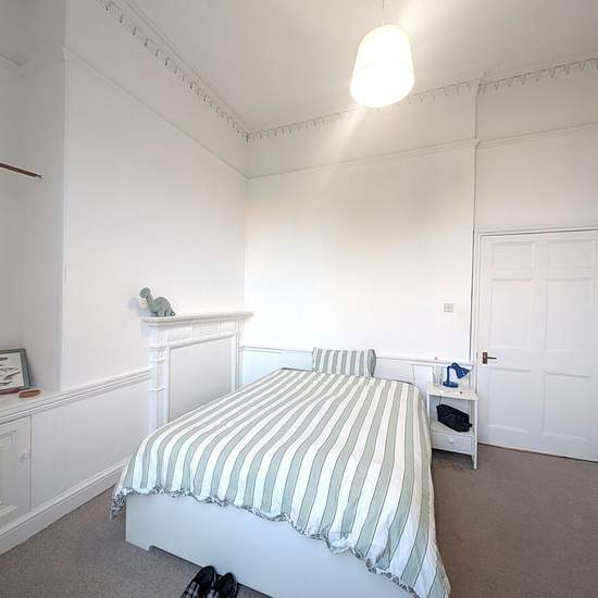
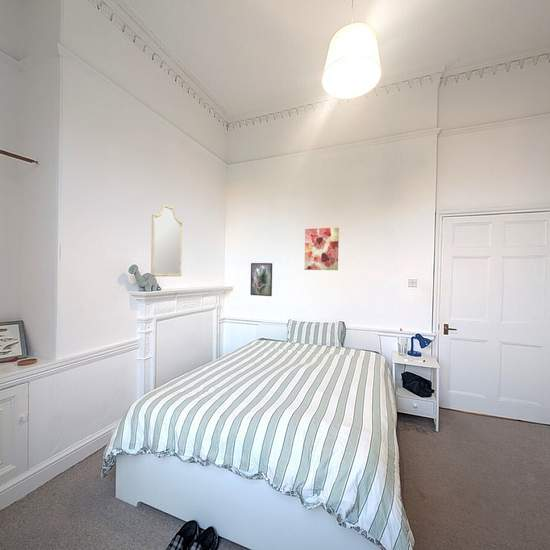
+ wall art [303,227,340,271]
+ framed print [249,262,273,297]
+ home mirror [150,203,183,277]
